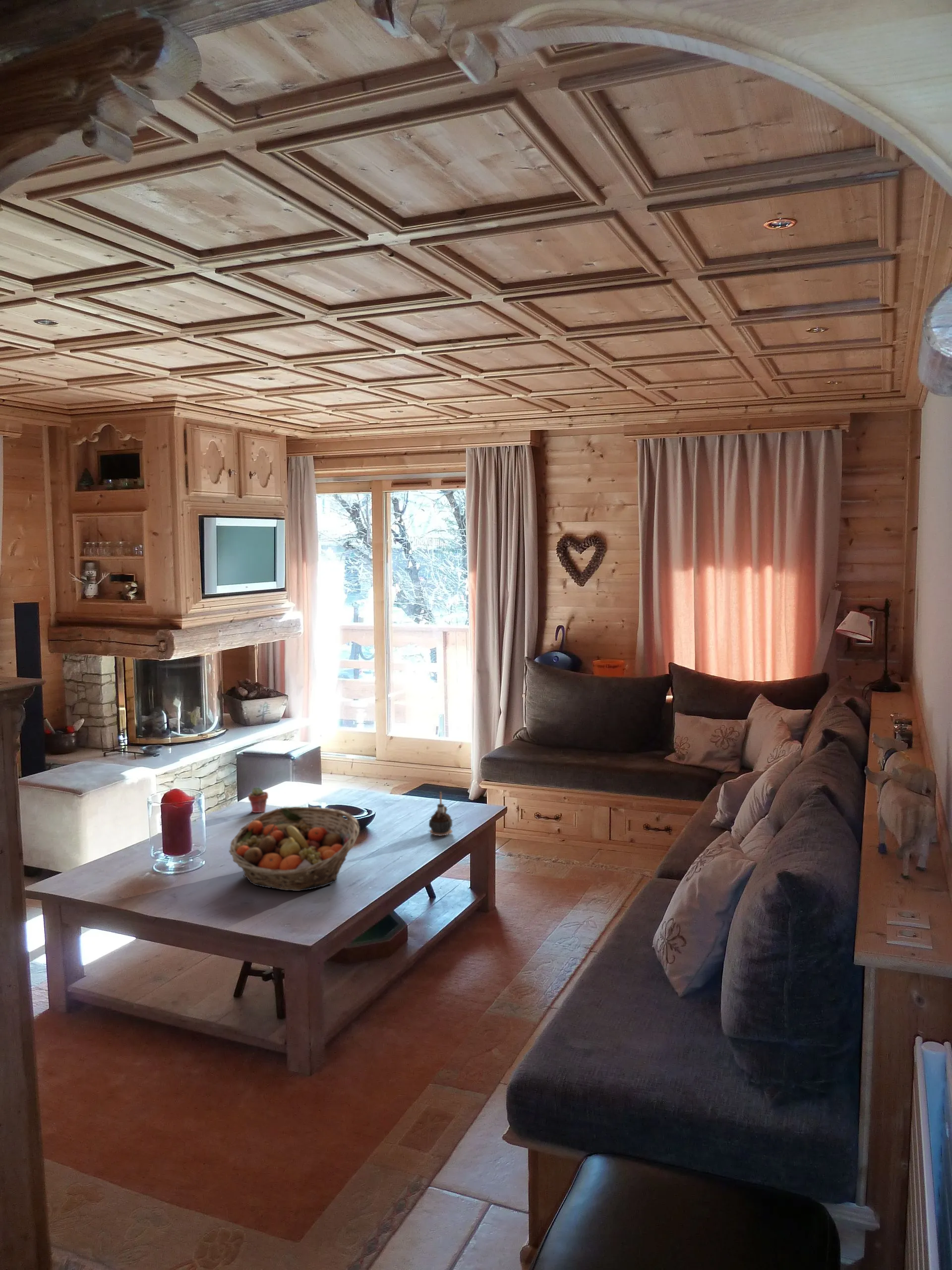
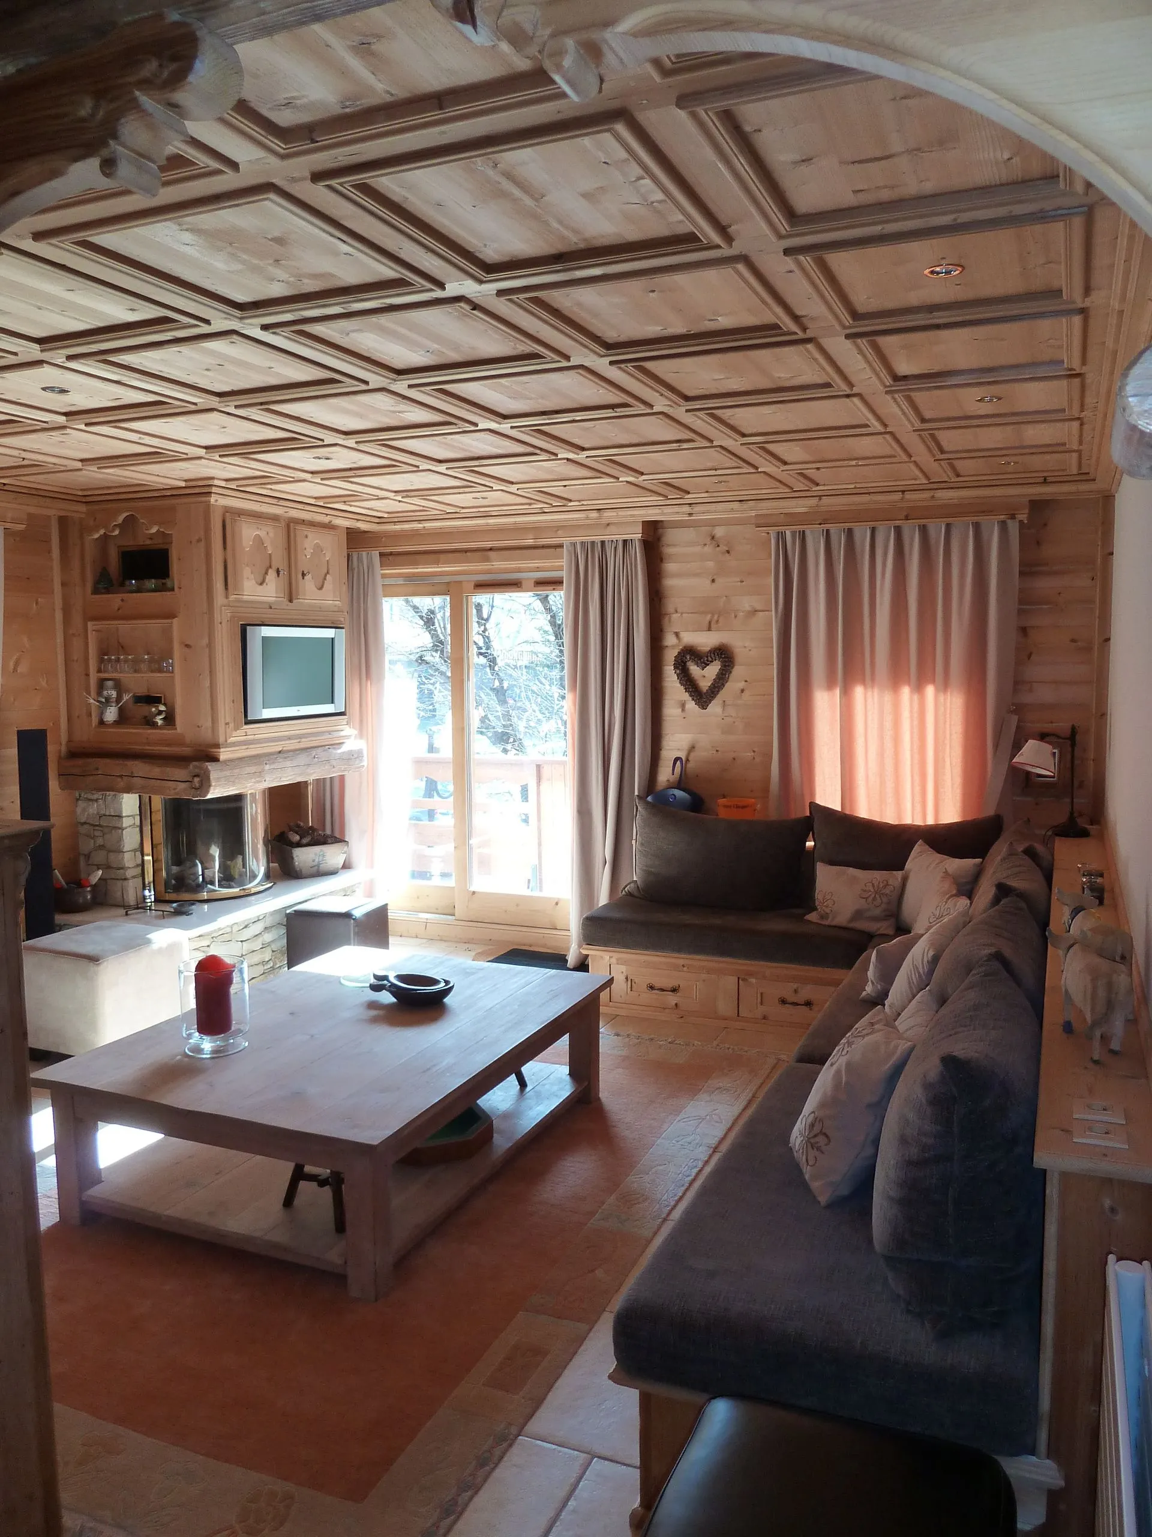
- potted succulent [247,786,269,814]
- candle [428,791,453,836]
- fruit basket [229,806,360,891]
